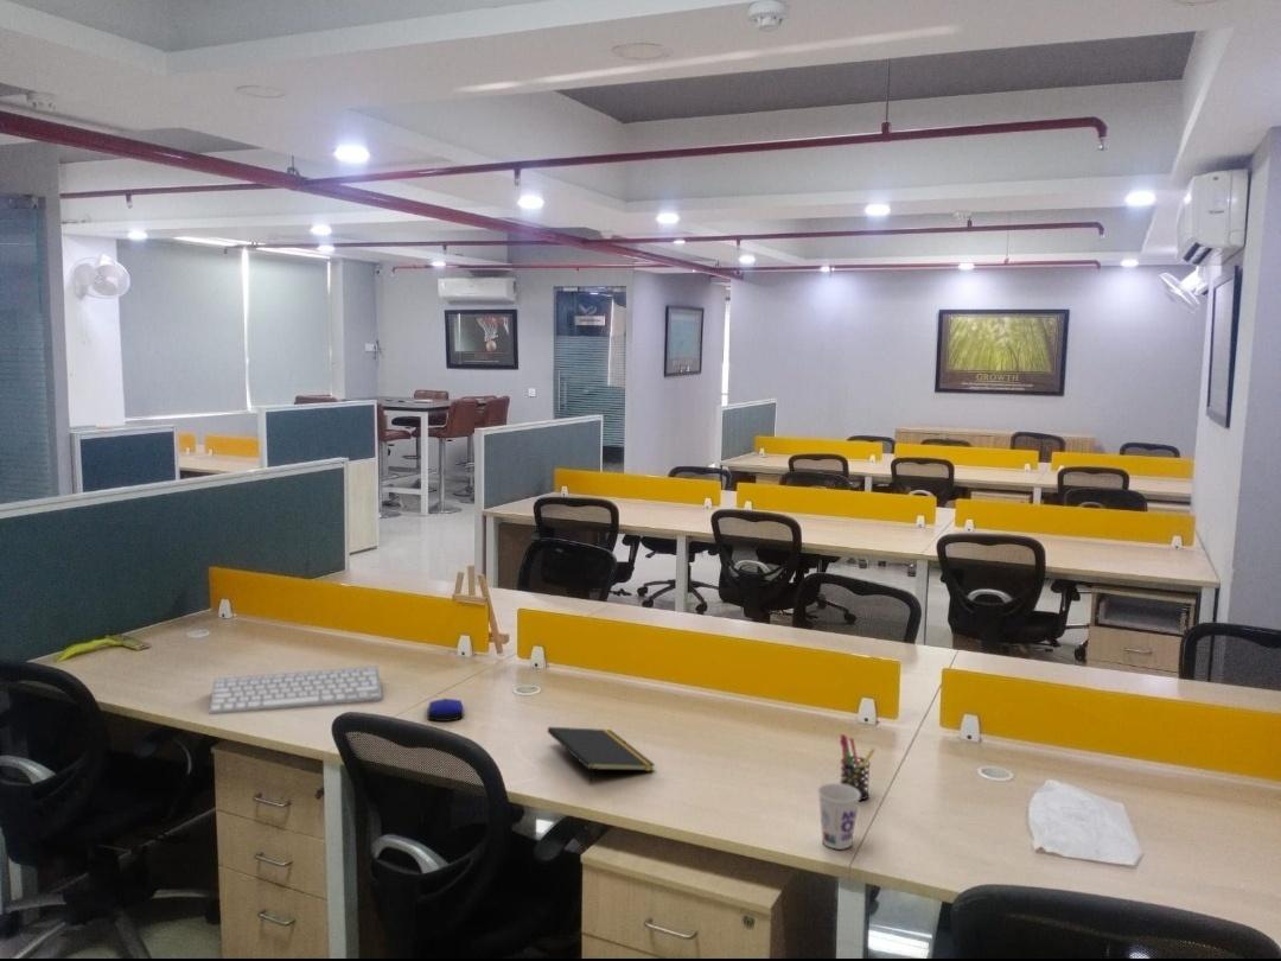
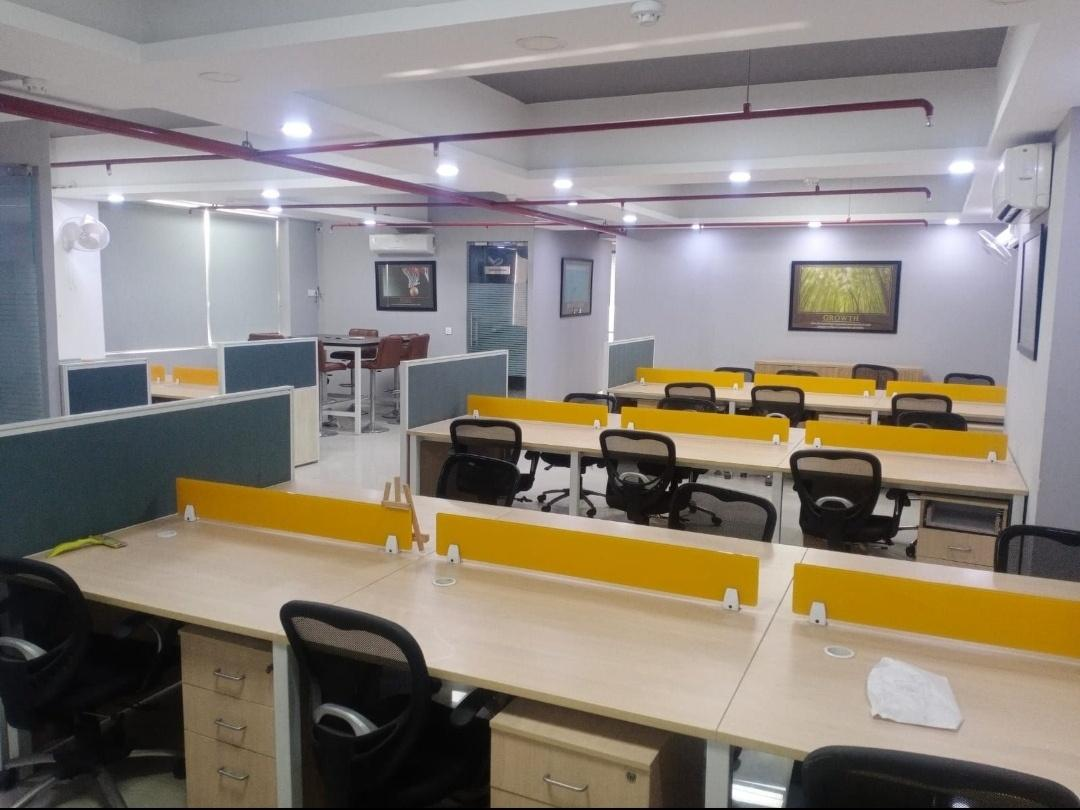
- pen holder [839,733,877,802]
- notepad [547,726,656,785]
- computer keyboard [208,664,383,715]
- cup [816,782,860,851]
- computer mouse [426,698,464,723]
